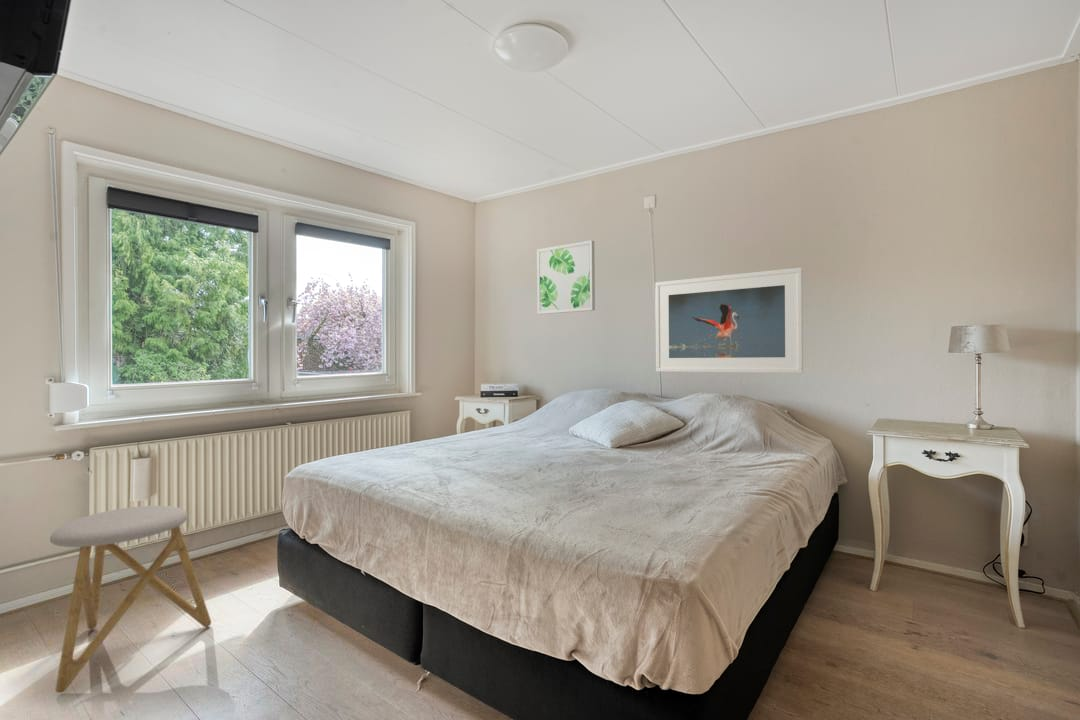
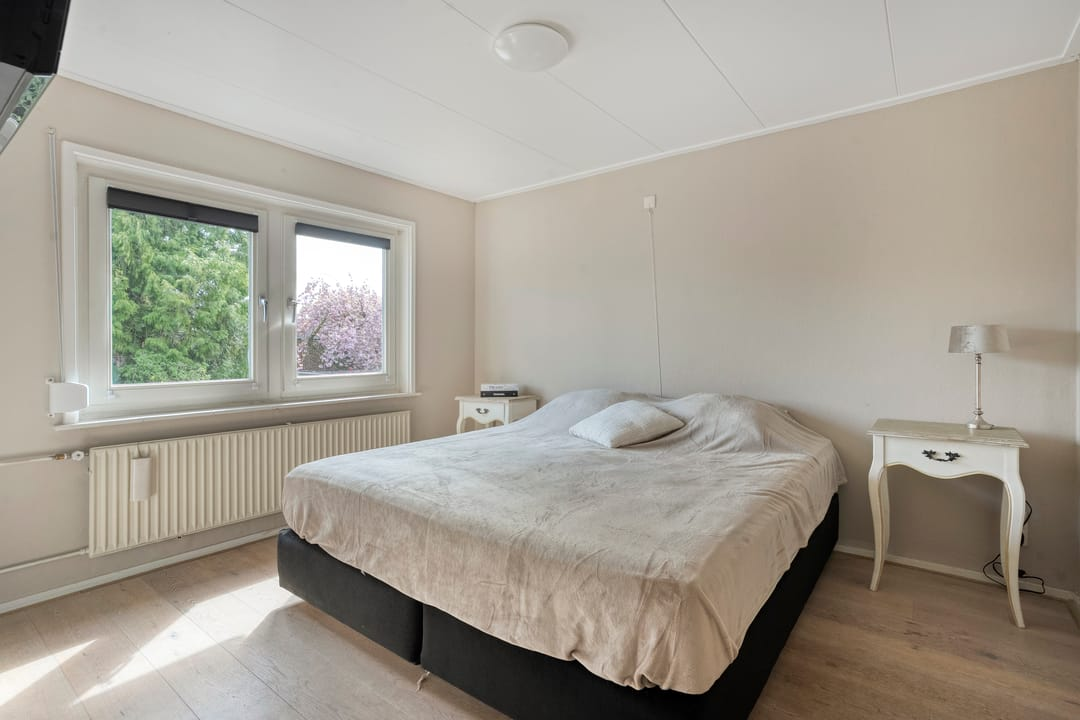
- stool [49,505,212,694]
- wall art [536,239,596,315]
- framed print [654,267,804,374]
